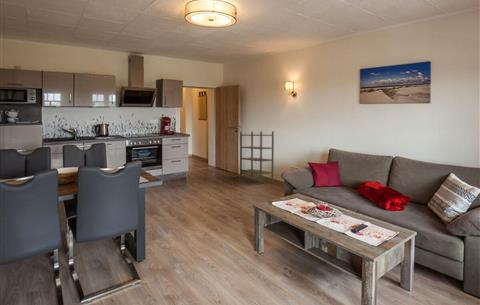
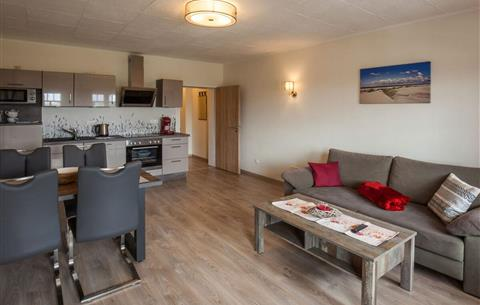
- bookshelf [239,130,275,184]
